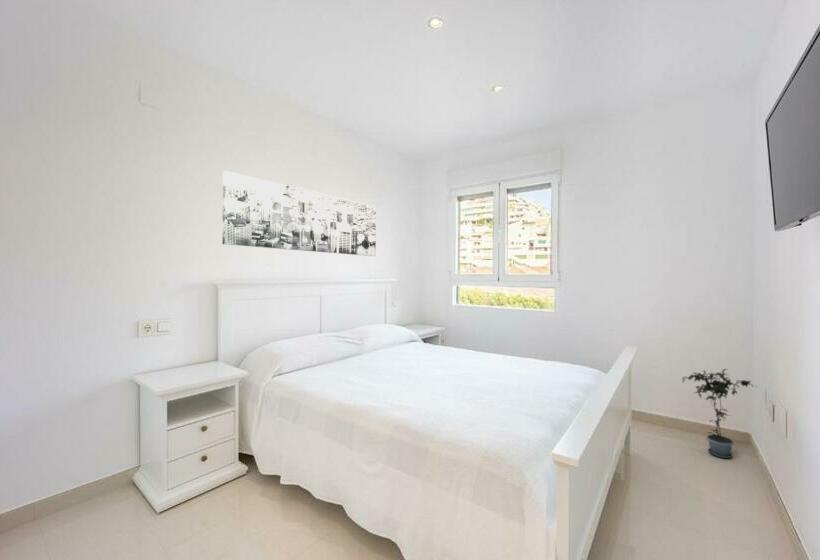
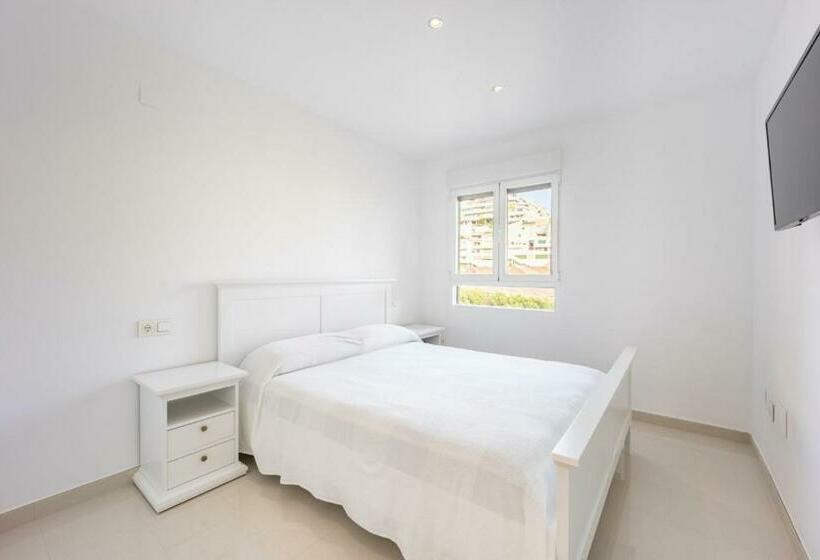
- potted plant [681,368,758,459]
- wall art [221,170,377,257]
